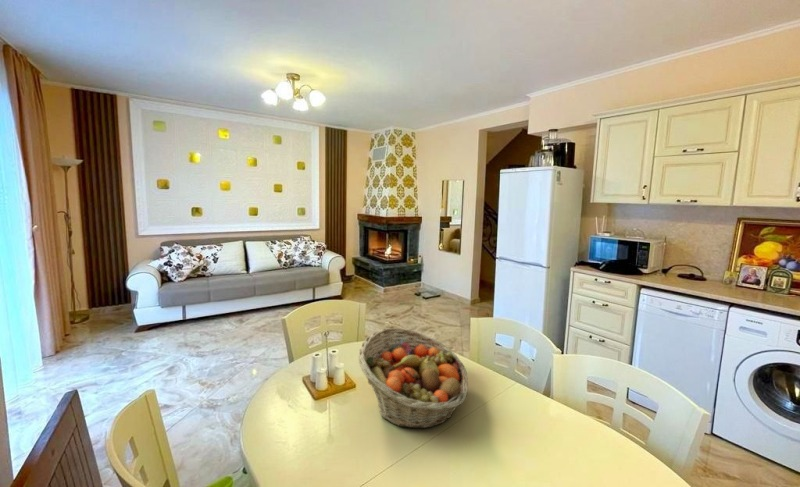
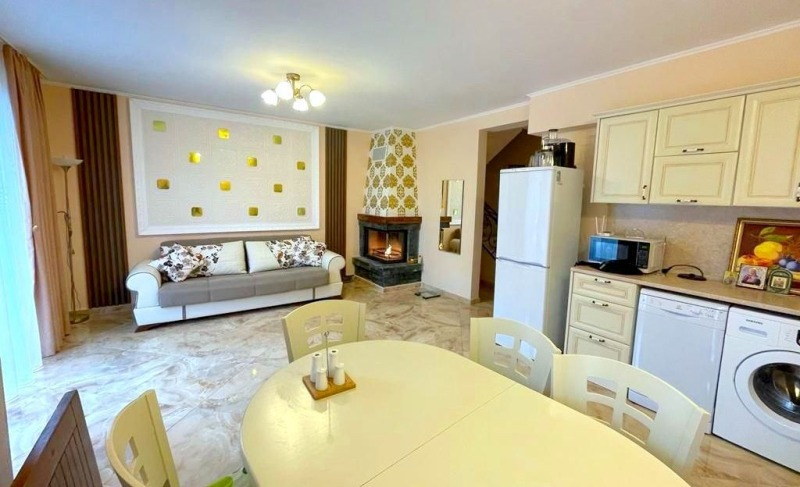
- fruit basket [357,327,469,429]
